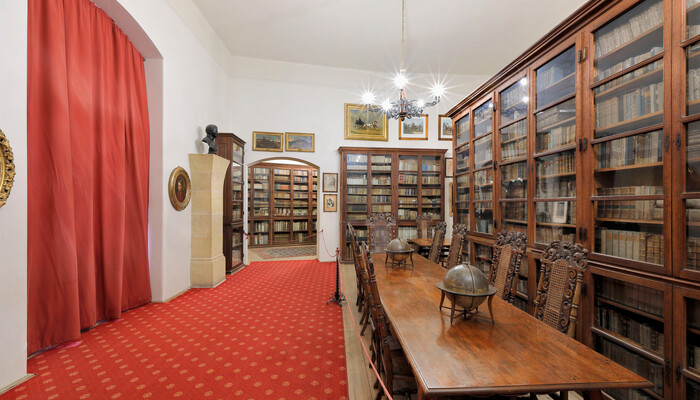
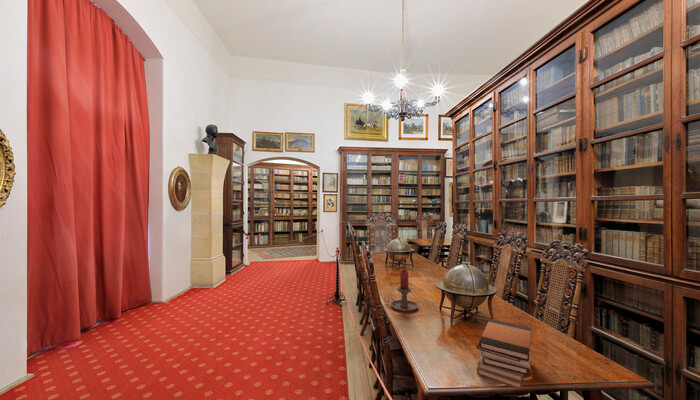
+ book stack [475,318,533,390]
+ candle holder [383,269,419,313]
